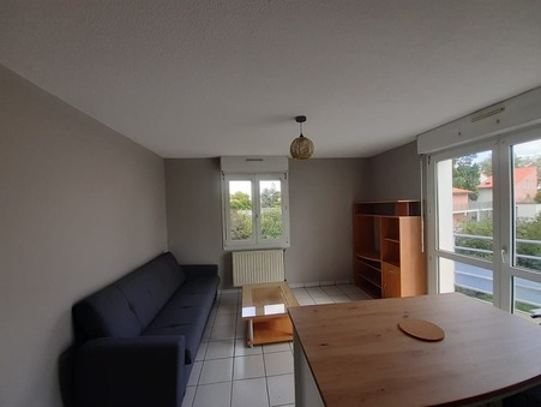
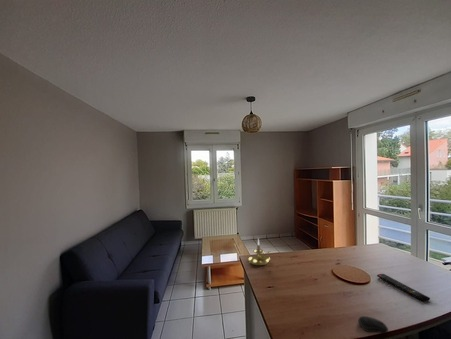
+ remote control [376,273,431,303]
+ computer mouse [357,315,389,334]
+ candle holder [247,237,272,267]
